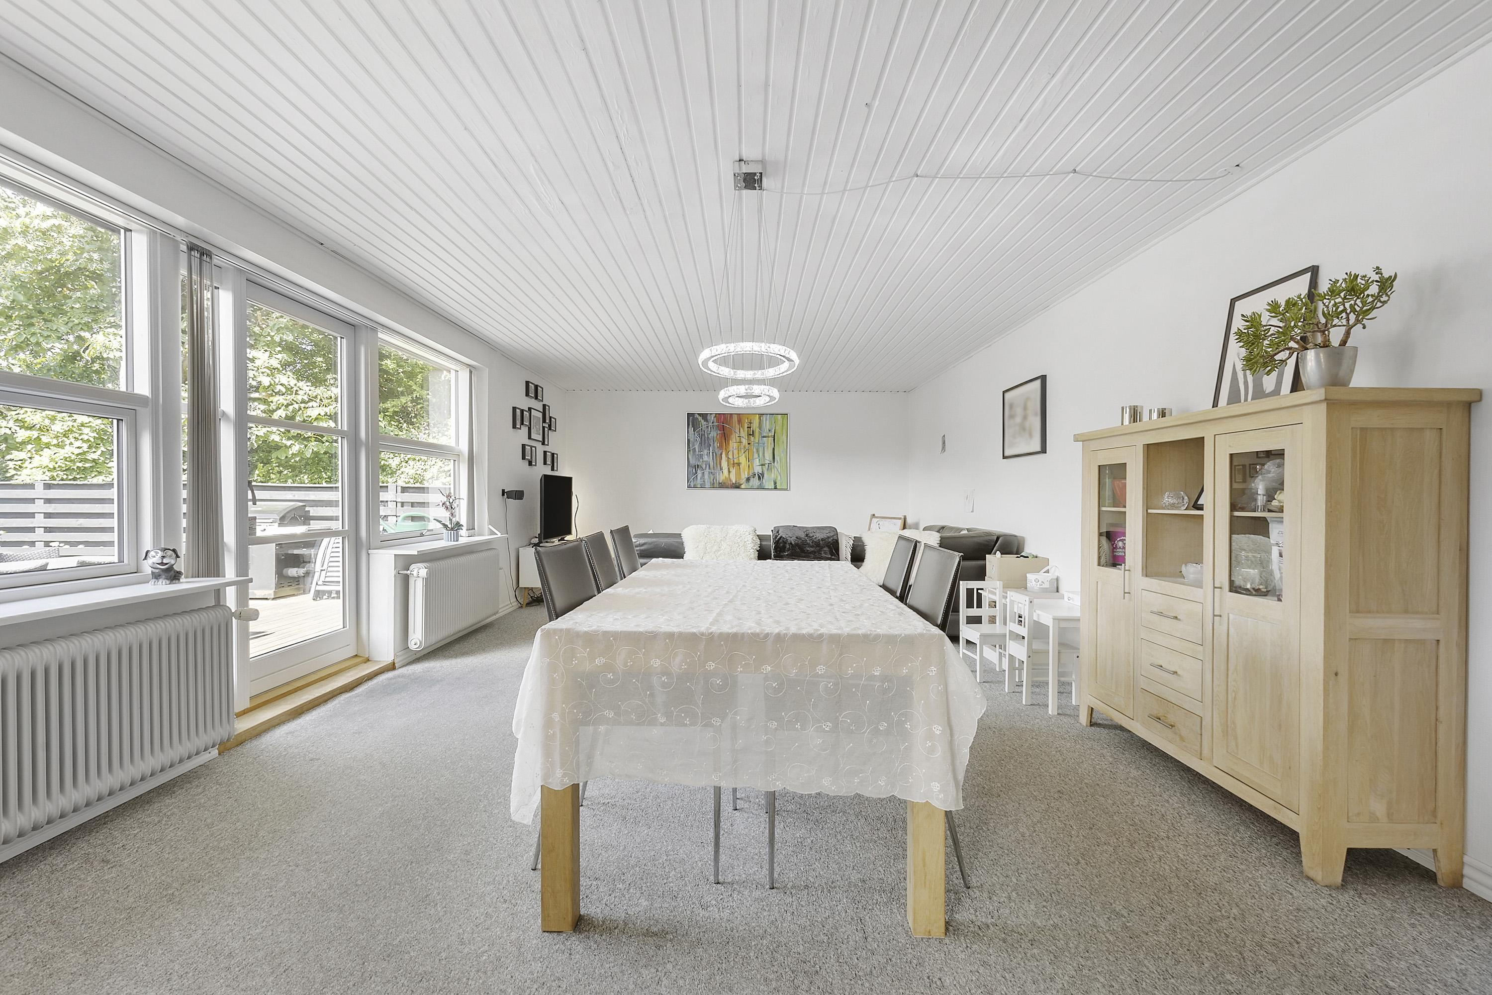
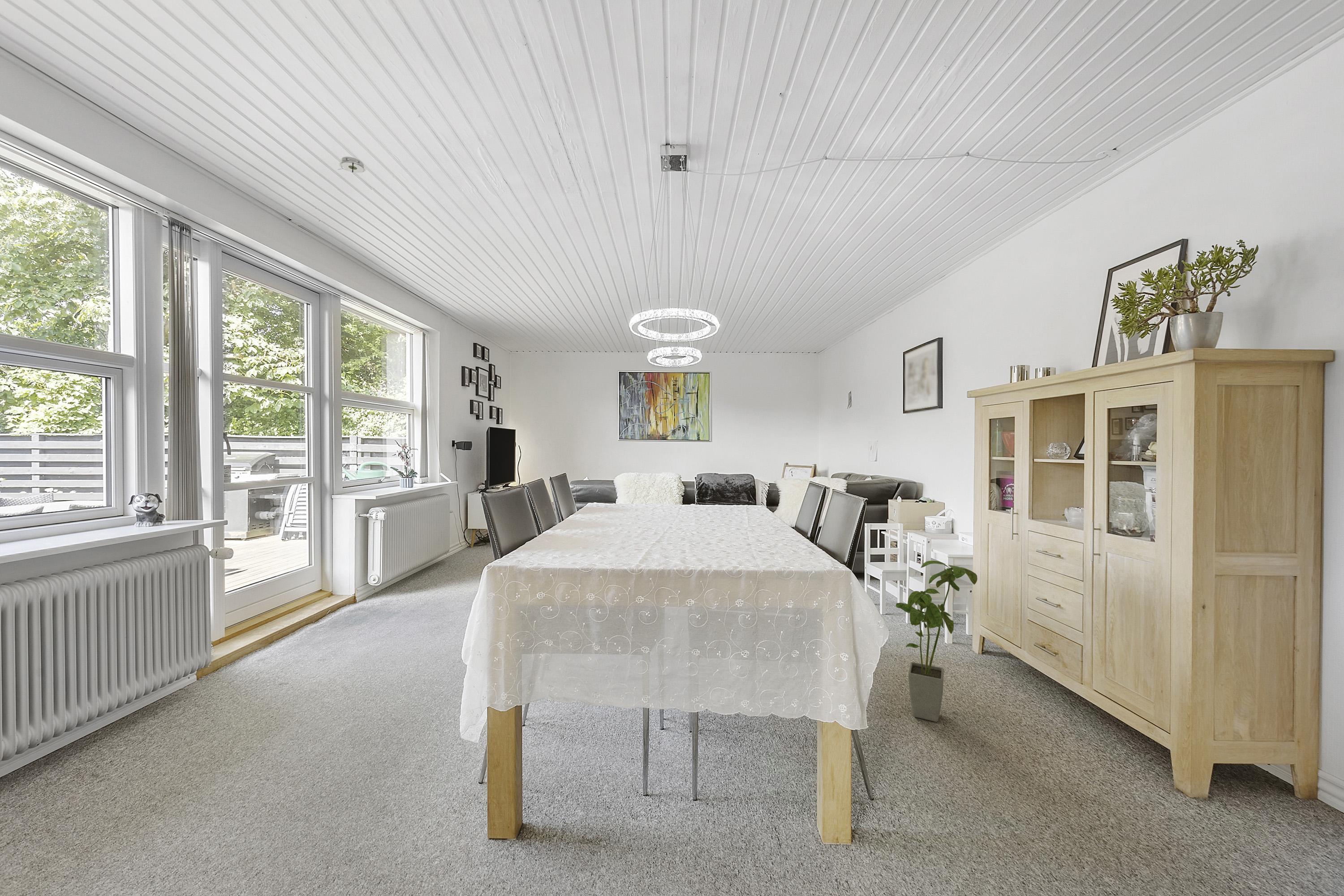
+ smoke detector [338,156,366,173]
+ house plant [896,560,978,722]
